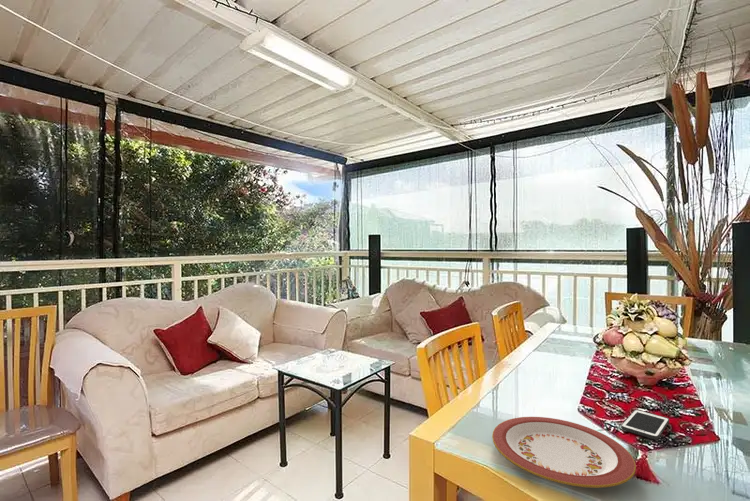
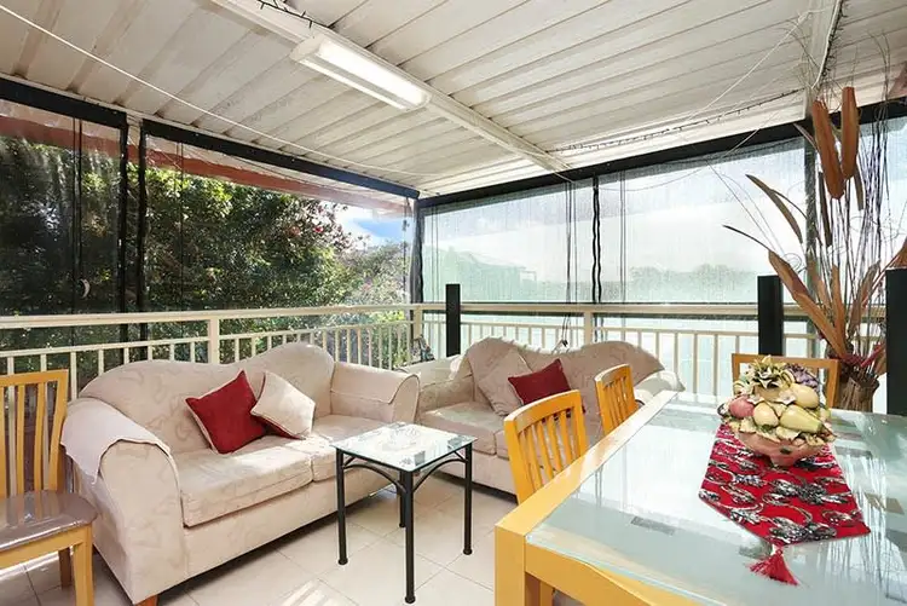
- plate [491,416,637,489]
- cell phone [620,409,670,441]
